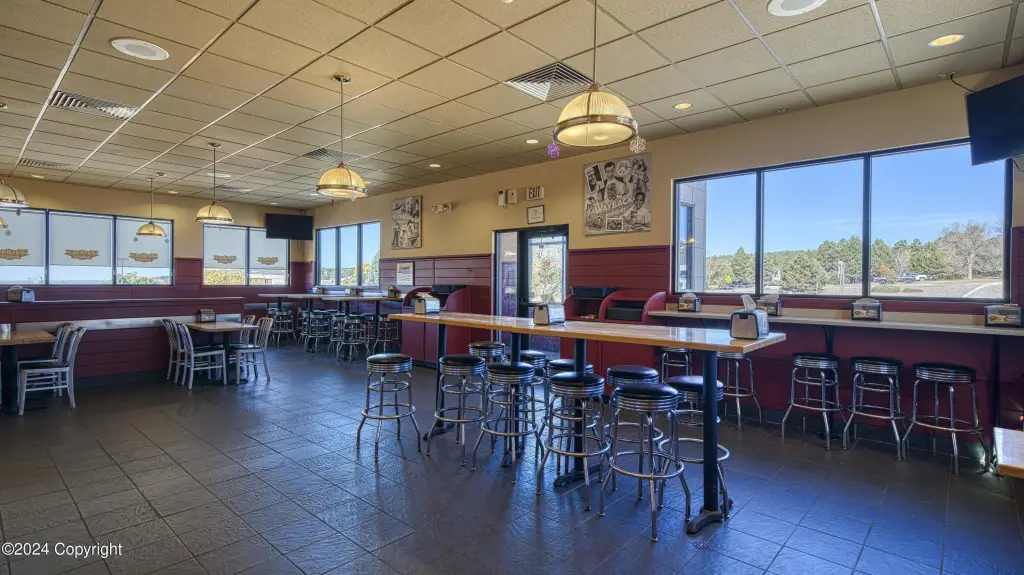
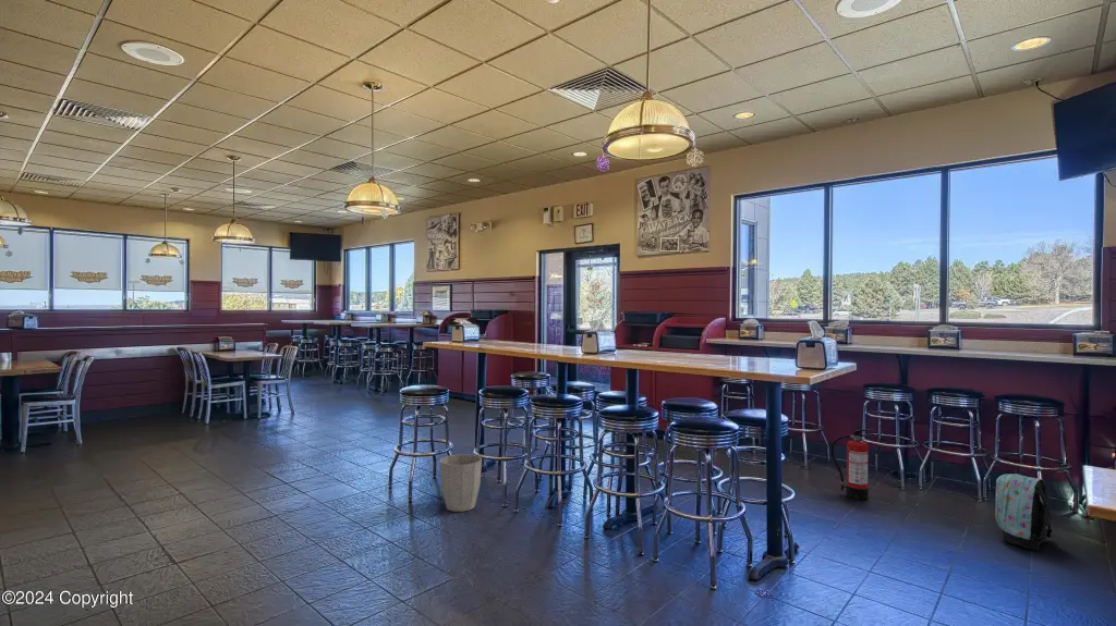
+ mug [439,453,483,513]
+ fire extinguisher [829,428,875,501]
+ backpack [994,472,1053,551]
